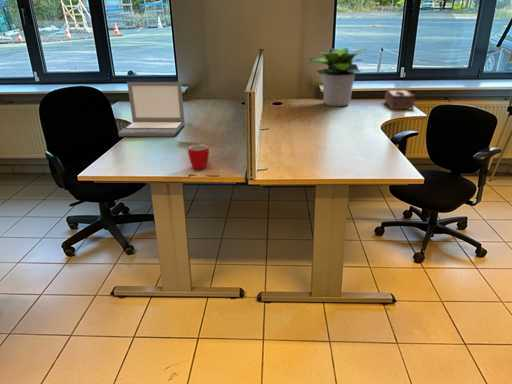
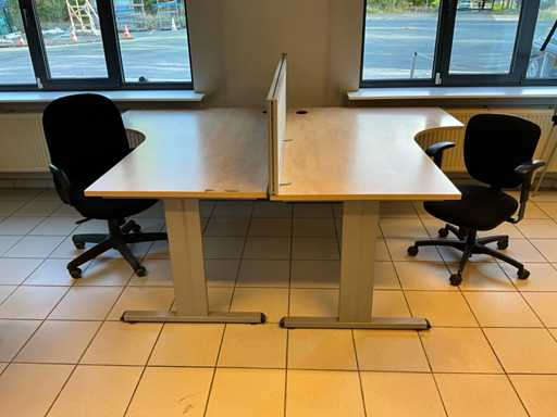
- mug [187,143,210,170]
- tissue box [384,89,416,110]
- potted plant [305,47,369,107]
- laptop [117,81,186,138]
